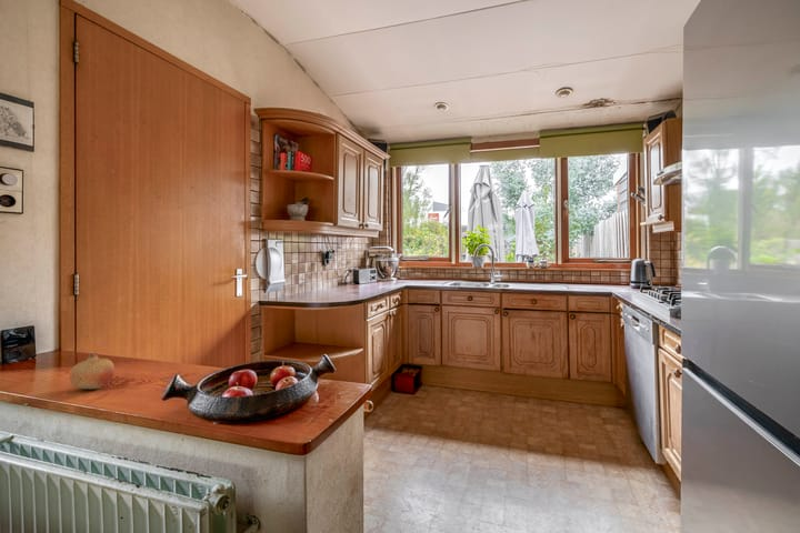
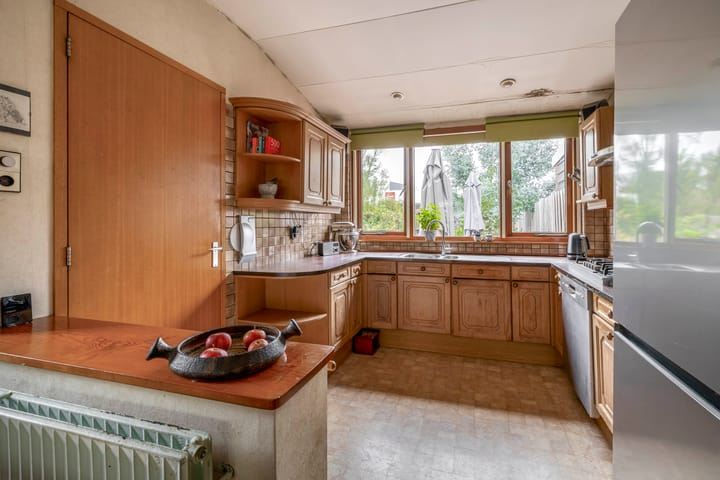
- fruit [69,352,116,391]
